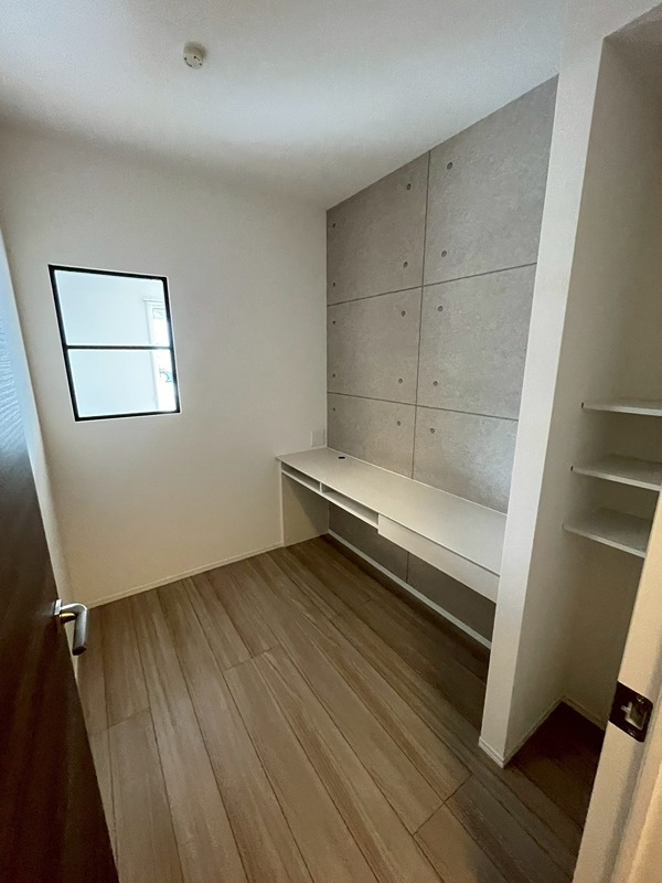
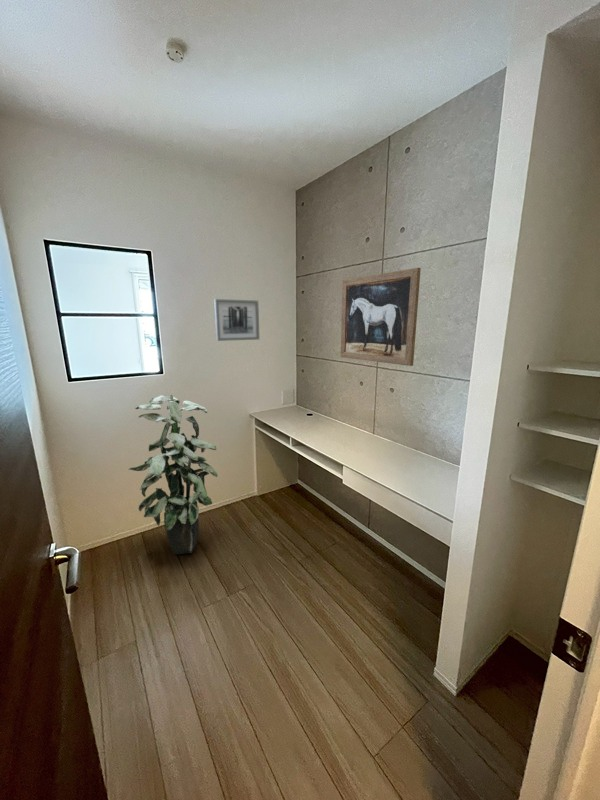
+ wall art [213,298,260,342]
+ wall art [340,267,422,367]
+ indoor plant [128,394,219,555]
